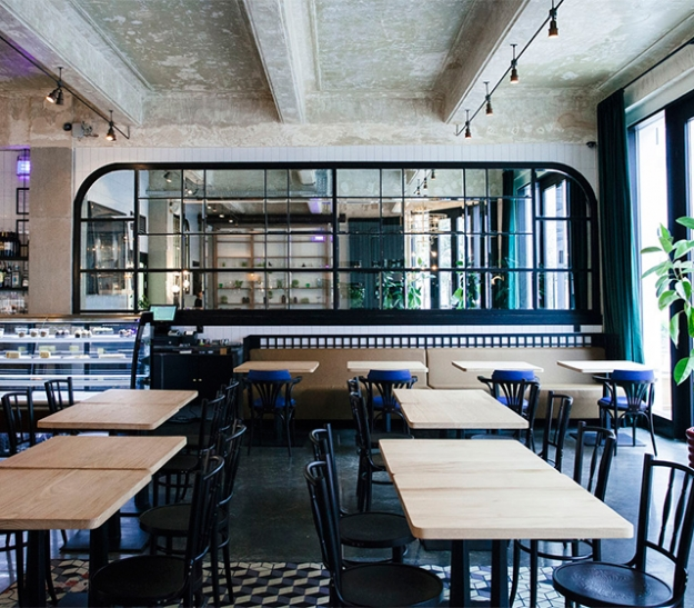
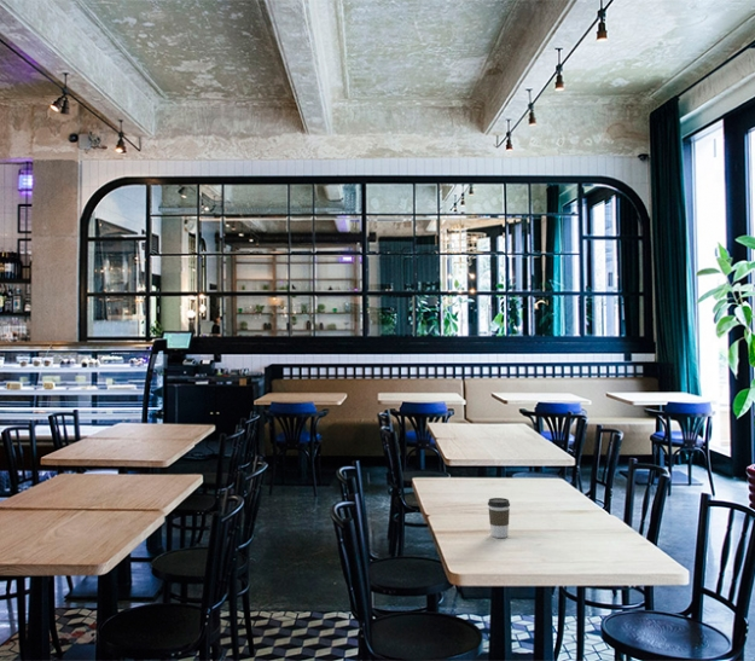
+ coffee cup [487,497,511,539]
